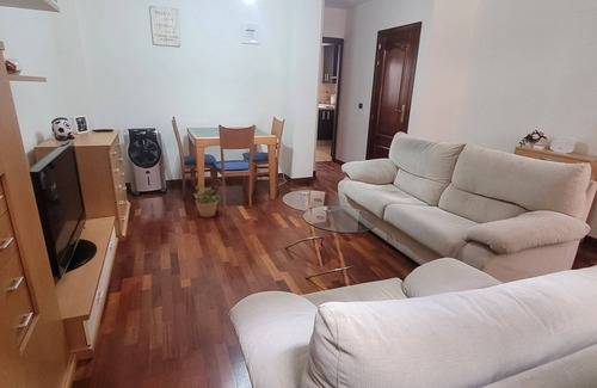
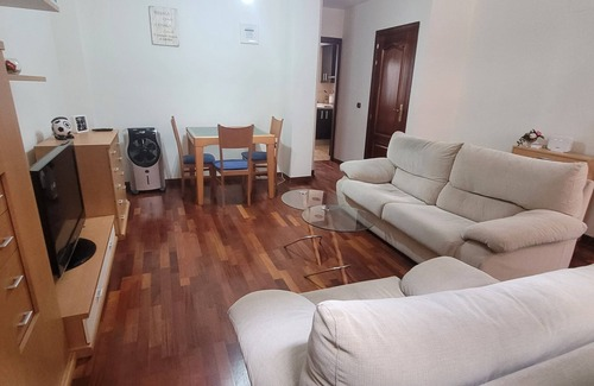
- potted plant [192,183,222,218]
